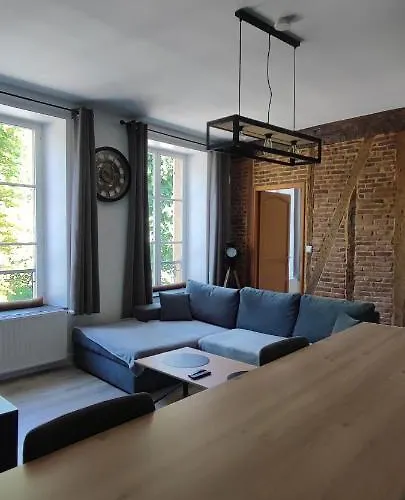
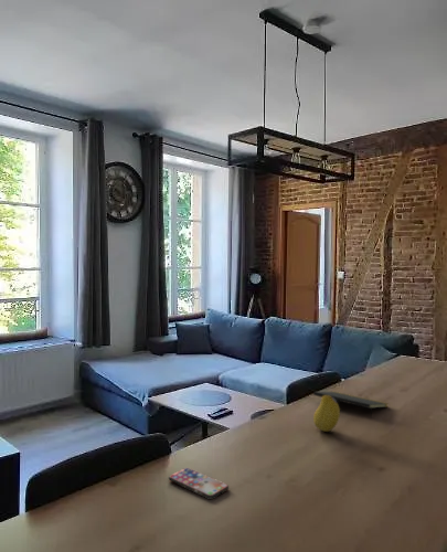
+ fruit [312,395,341,433]
+ smartphone [168,467,230,500]
+ notepad [312,390,390,418]
